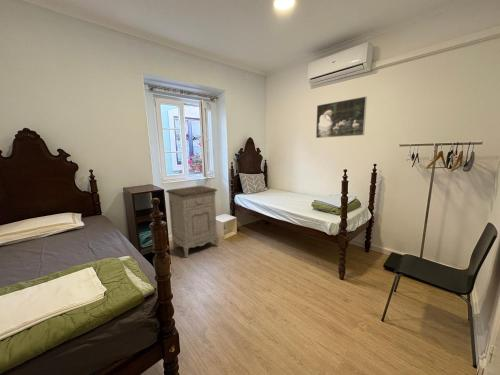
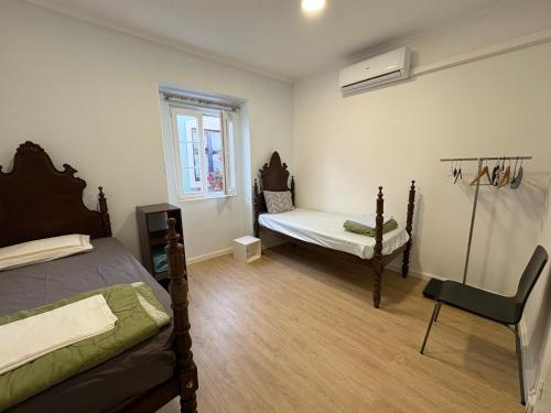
- nightstand [165,185,220,258]
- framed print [315,95,368,139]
